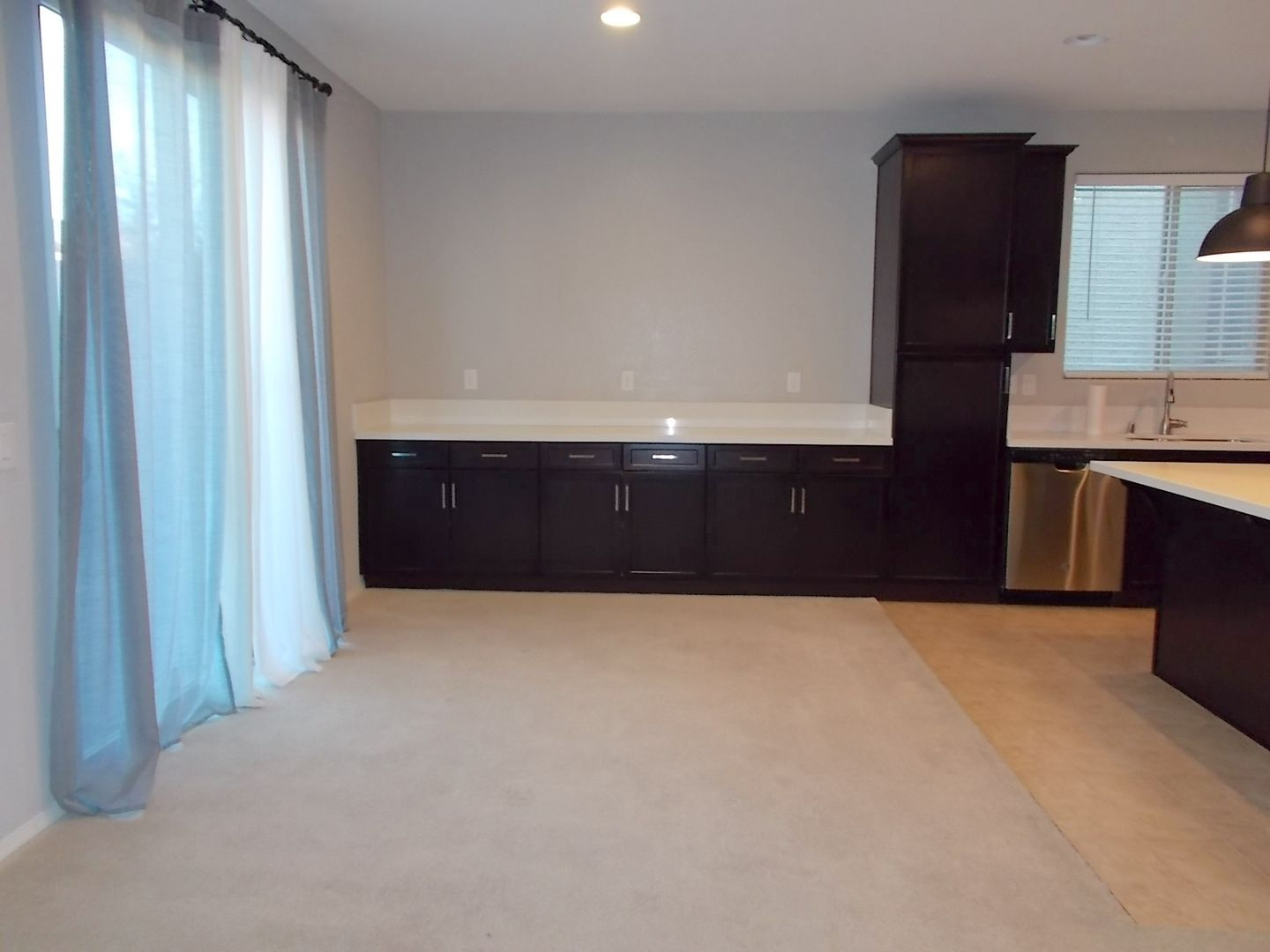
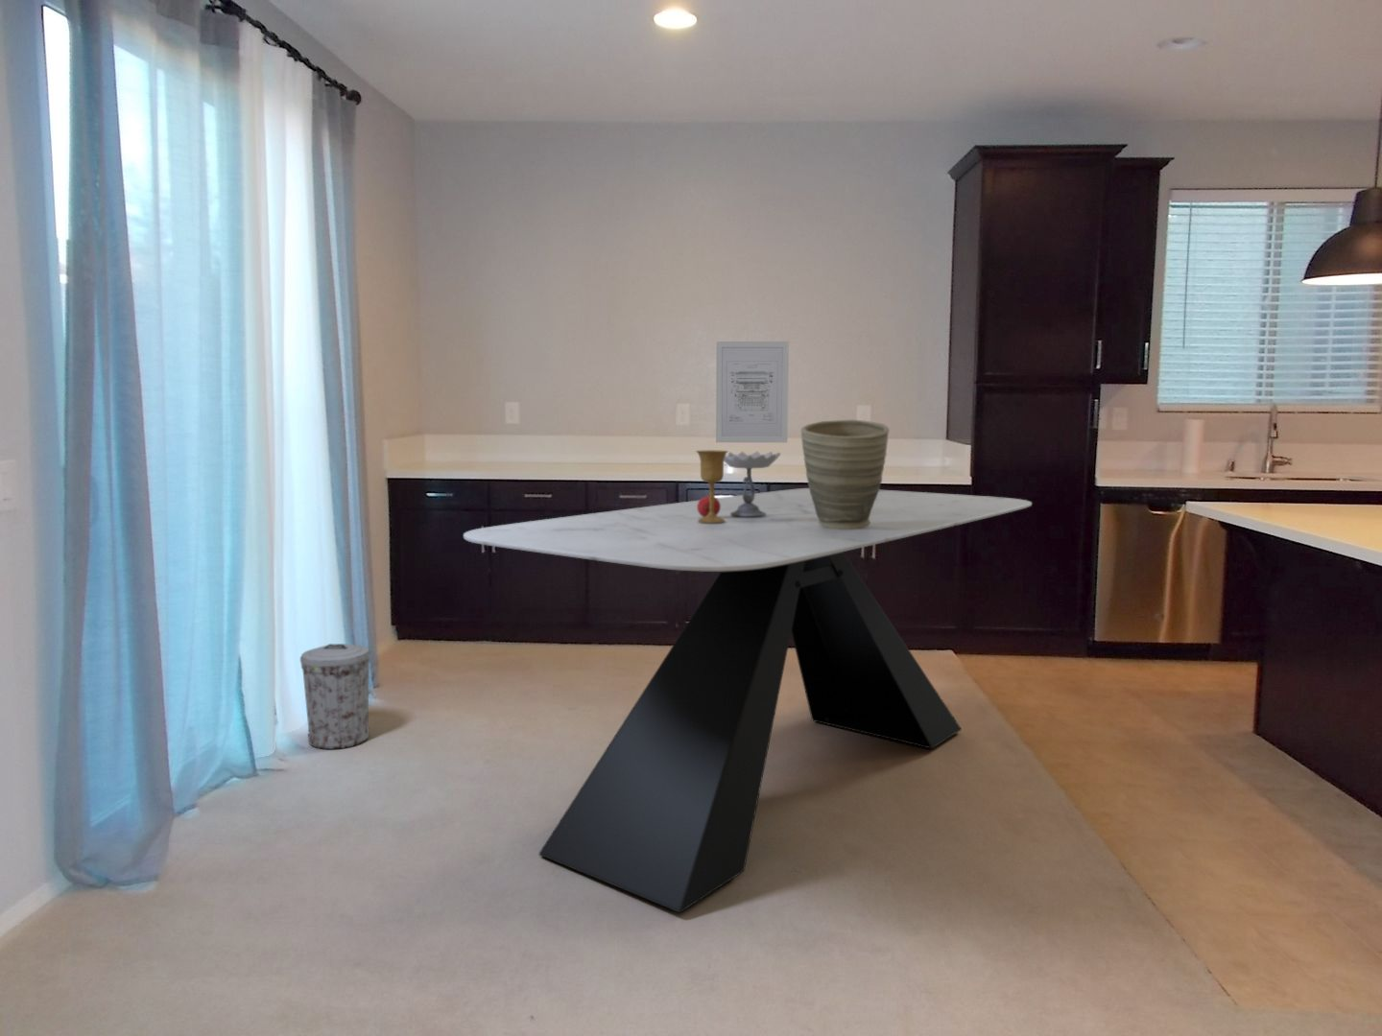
+ trash can [299,643,371,750]
+ dining table [462,488,1033,914]
+ goblet [695,449,781,522]
+ wall art [715,341,790,443]
+ vase [801,419,890,530]
